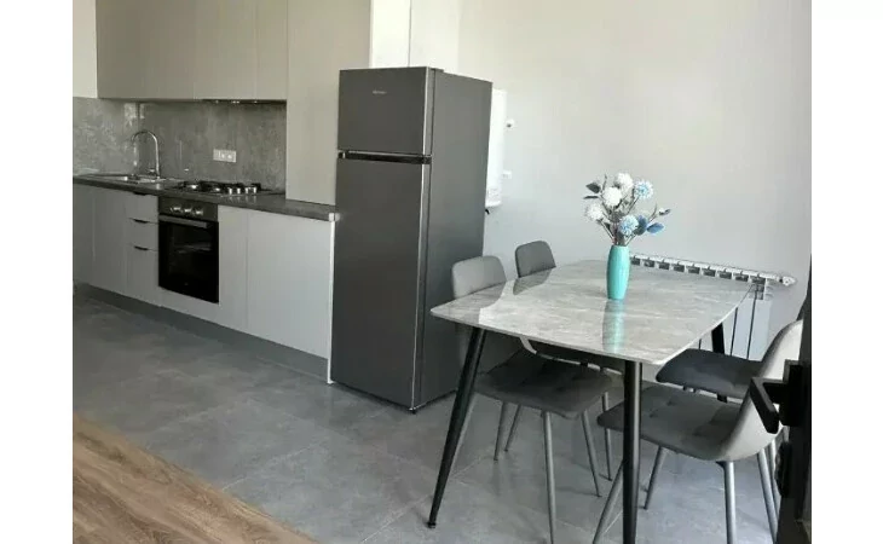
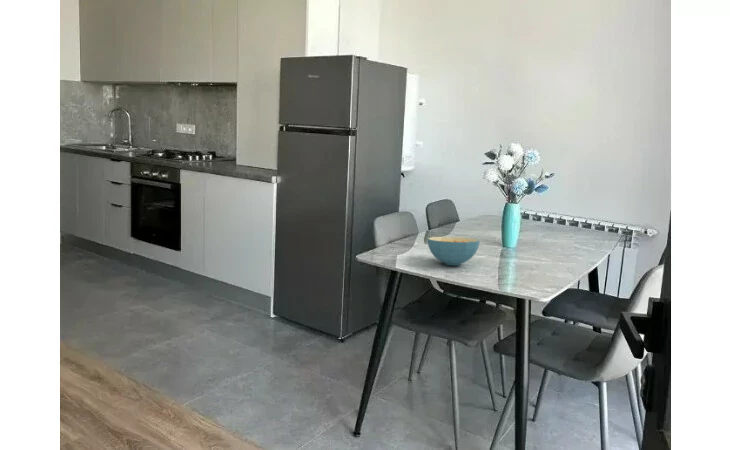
+ cereal bowl [426,236,481,266]
